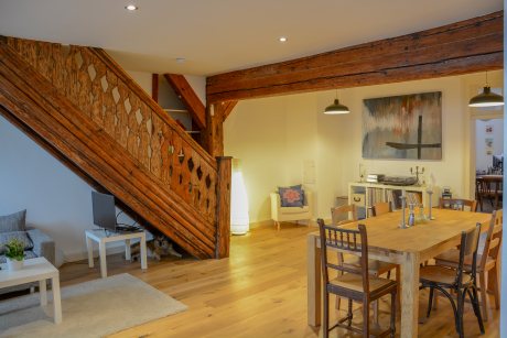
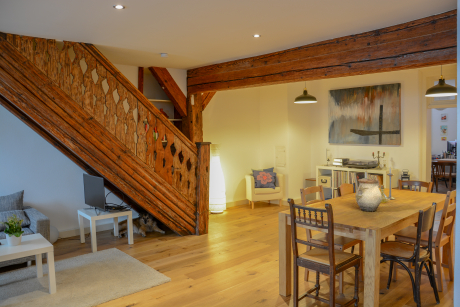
+ vase [355,178,383,212]
